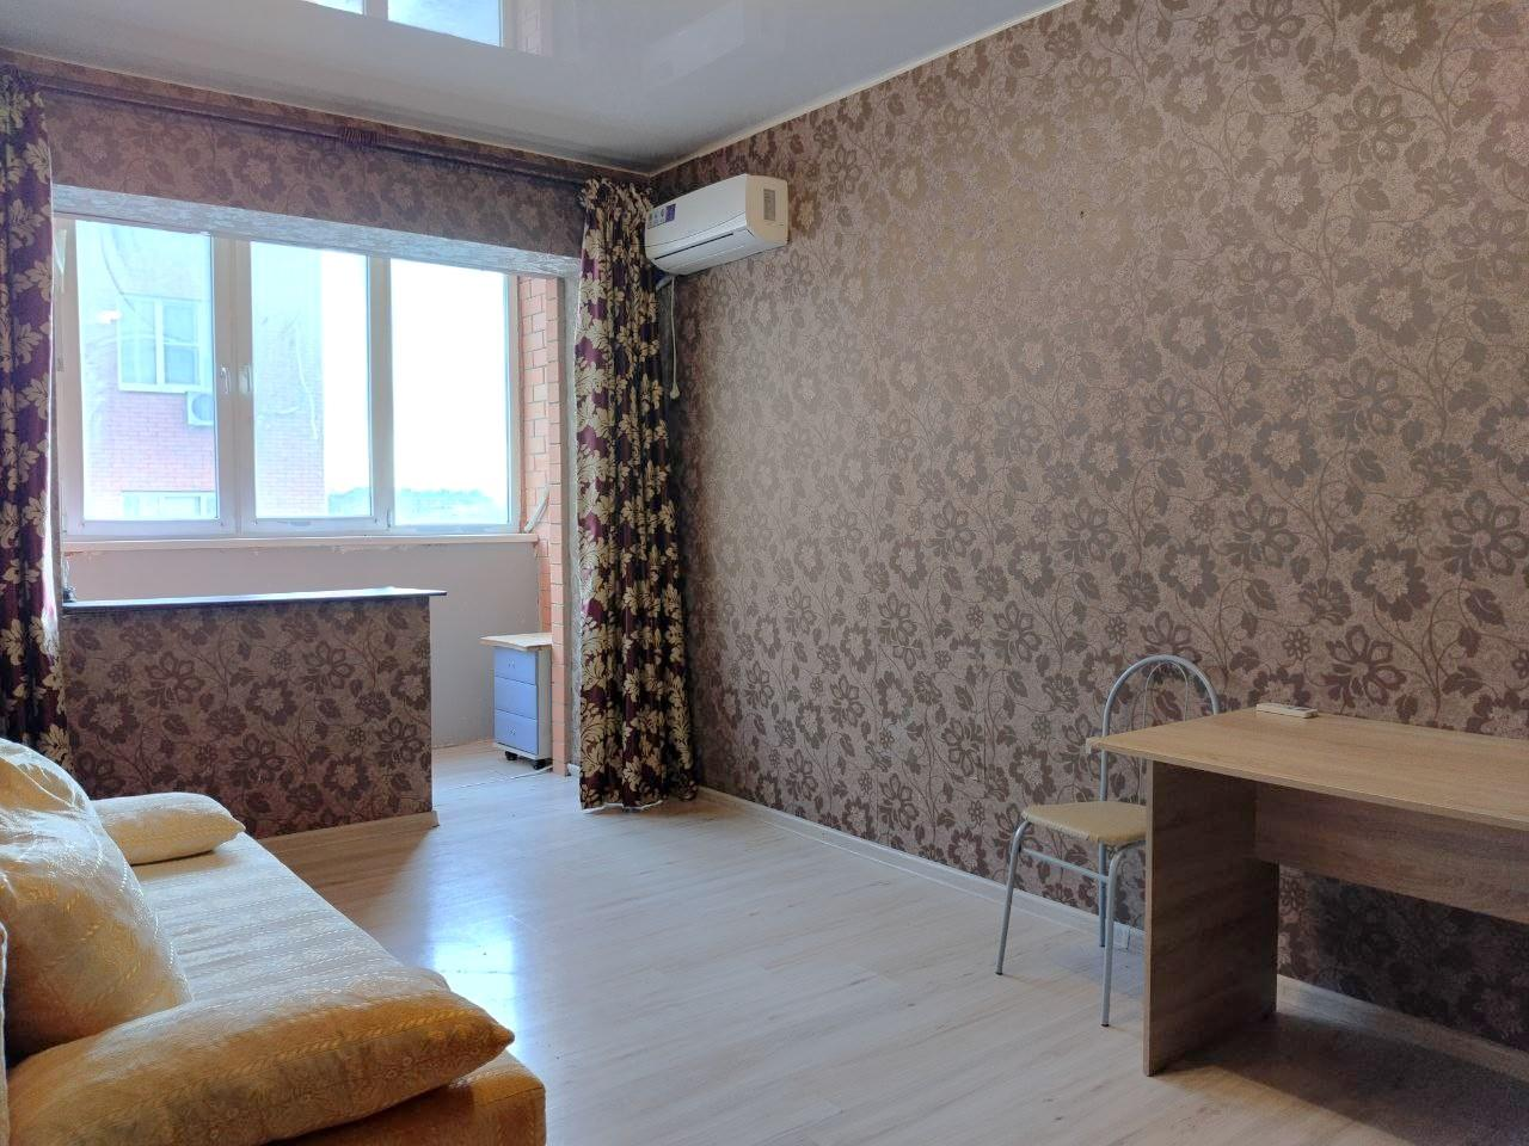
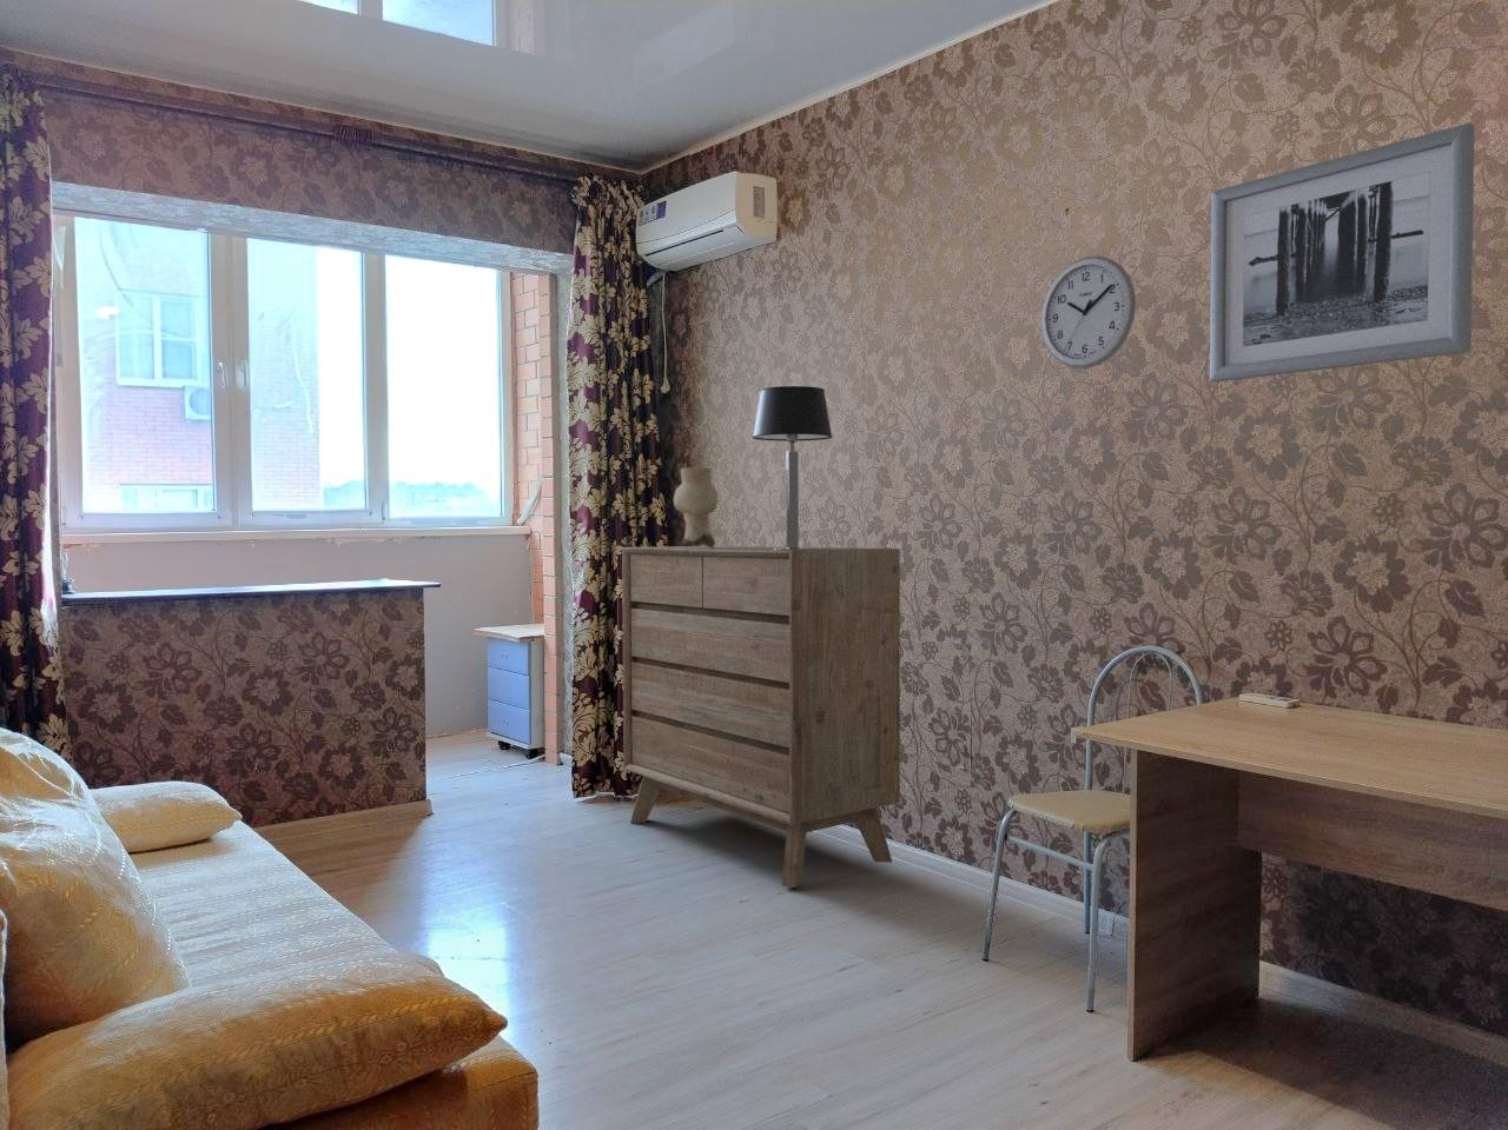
+ wall clock [1040,254,1136,369]
+ dresser [621,545,901,889]
+ table lamp [752,385,834,550]
+ wall art [1209,122,1475,382]
+ decorative vase [673,466,718,547]
